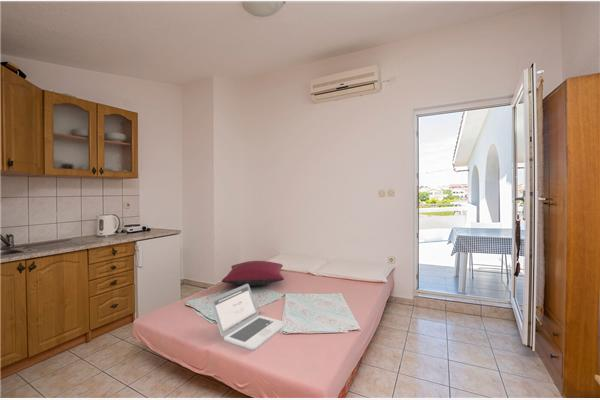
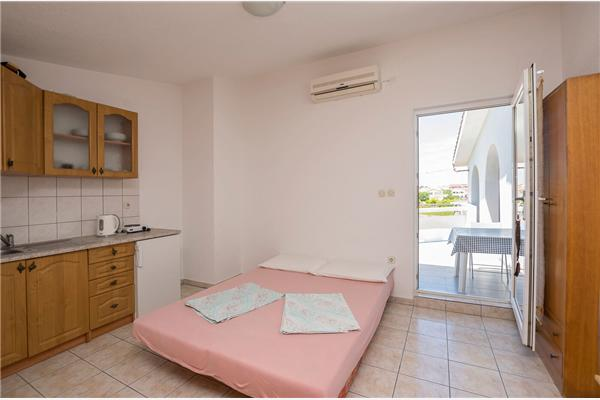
- pillow [220,260,285,287]
- laptop [210,284,287,351]
